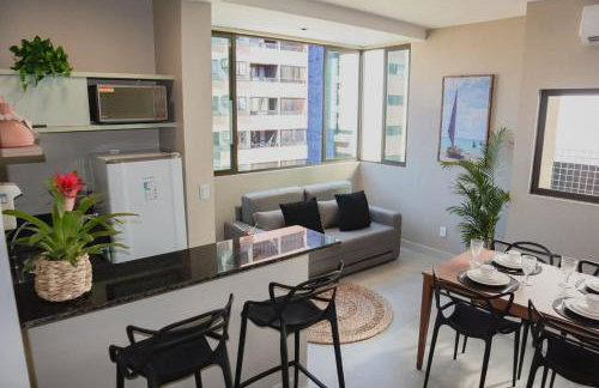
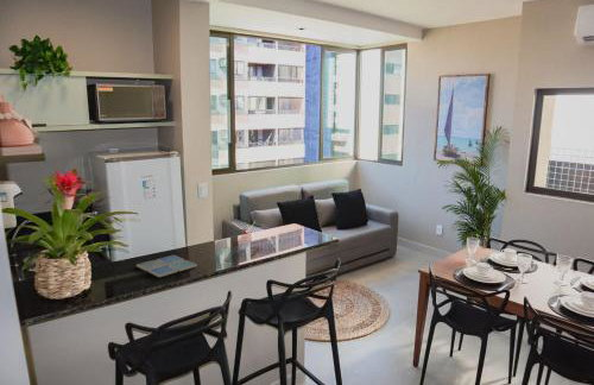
+ drink coaster [135,254,198,278]
